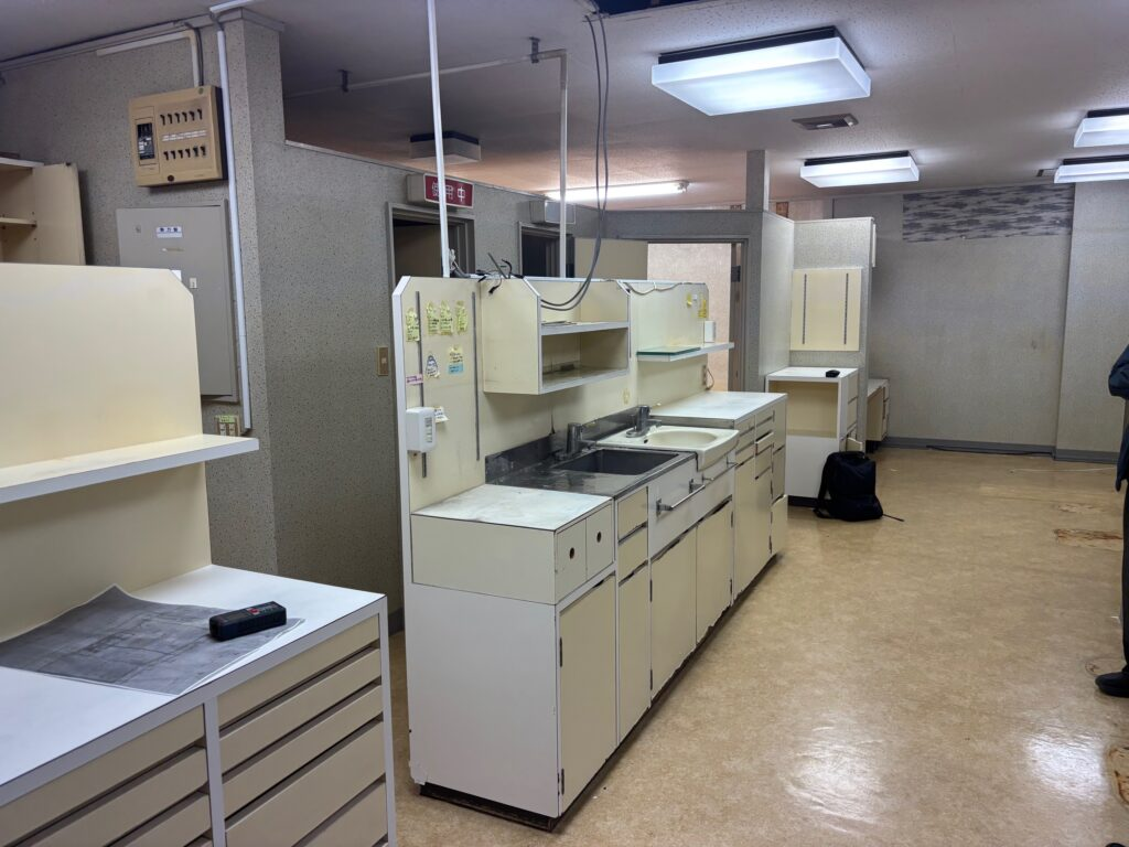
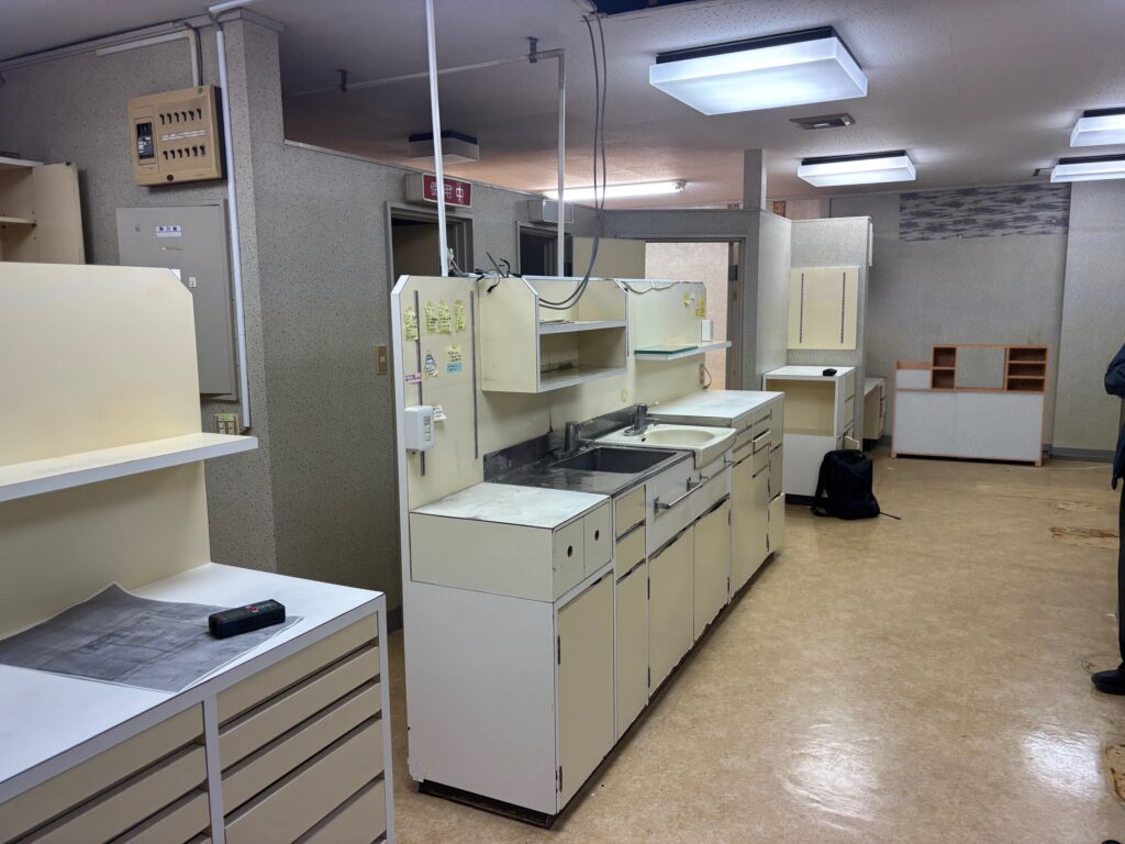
+ storage cabinet [890,343,1050,468]
